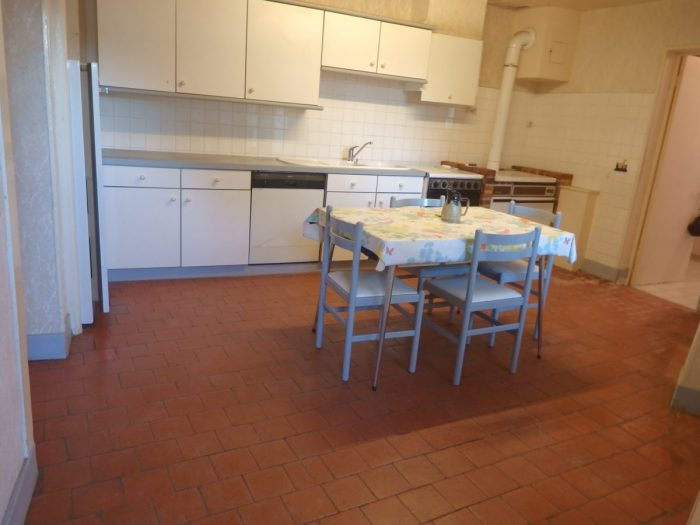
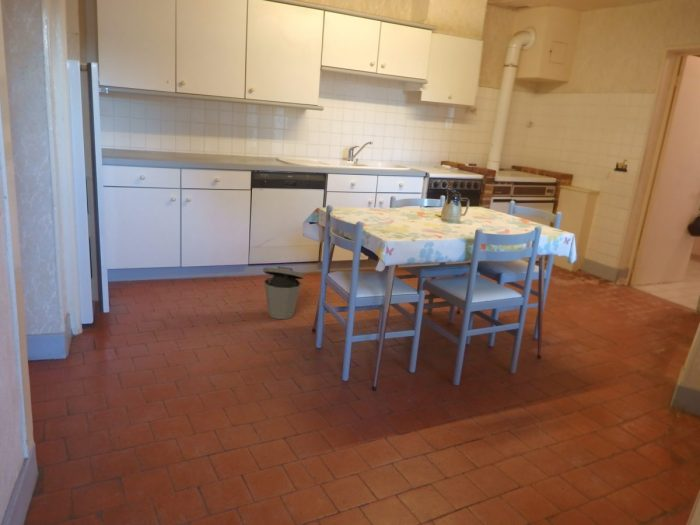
+ trash can [262,265,306,320]
